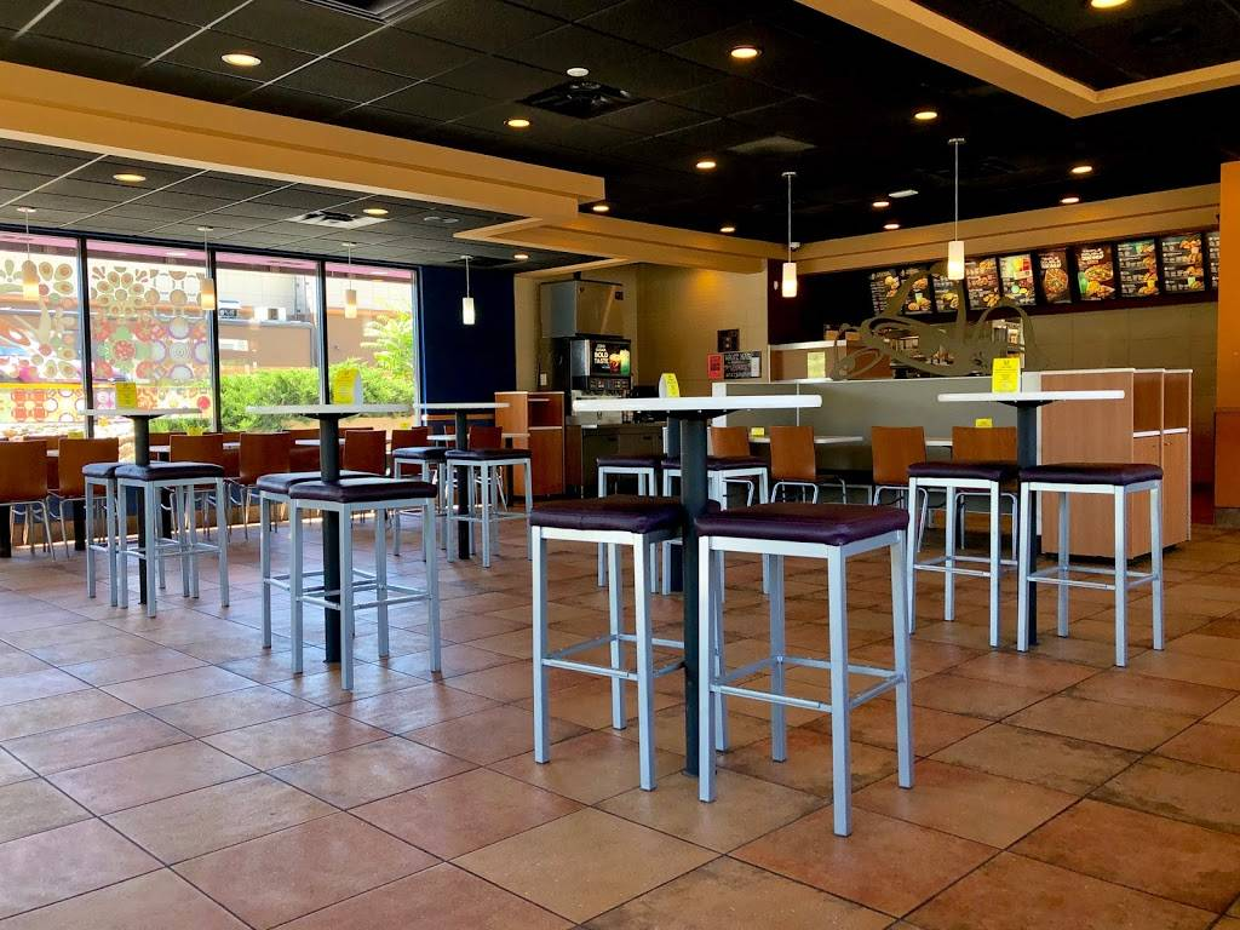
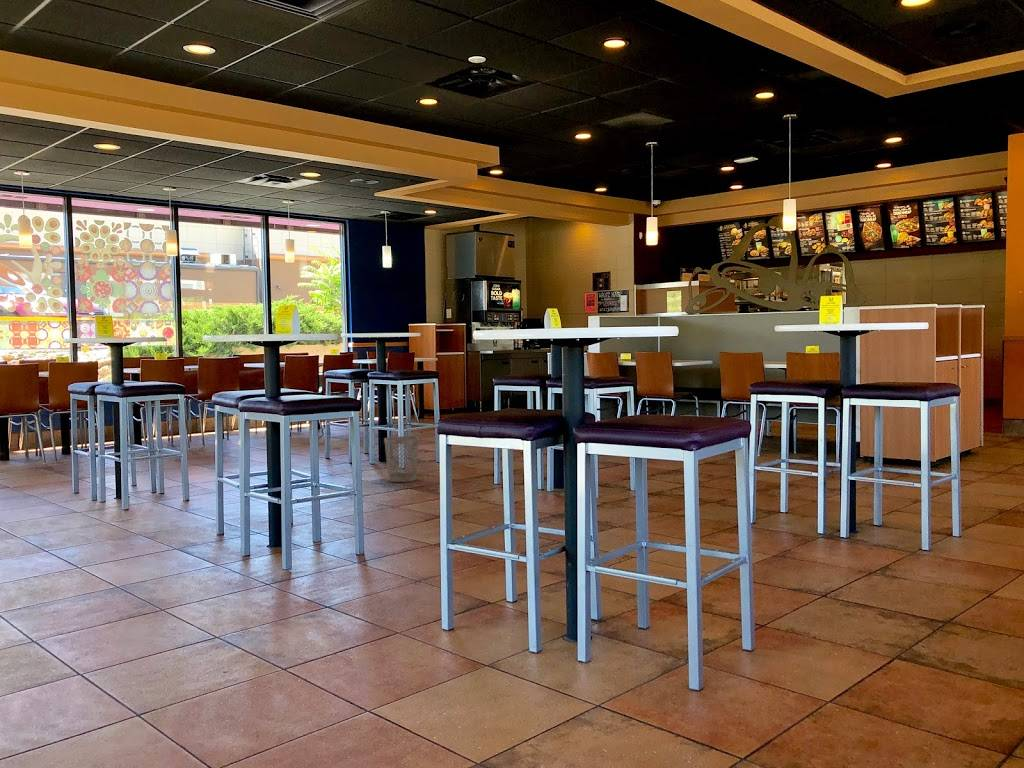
+ wastebasket [383,435,420,483]
